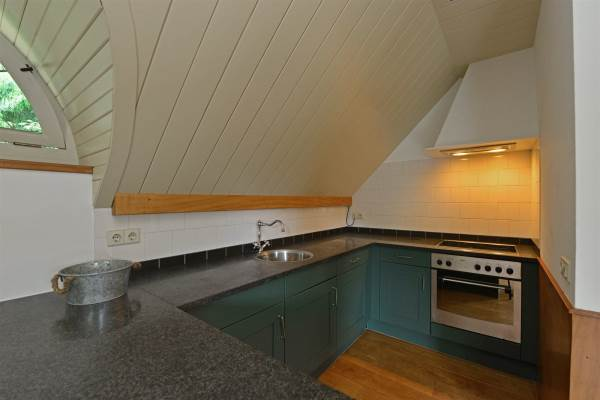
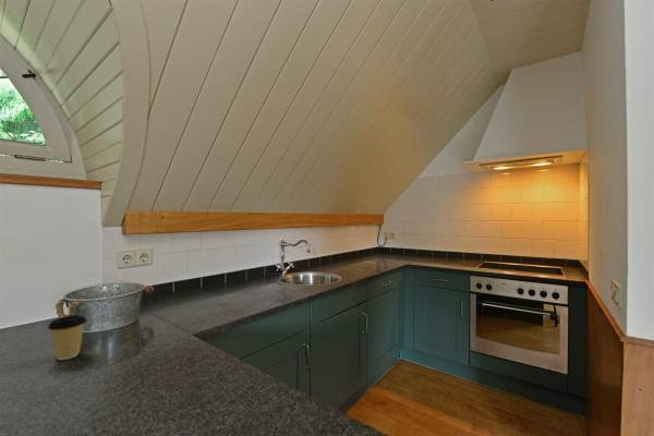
+ coffee cup [47,314,87,361]
